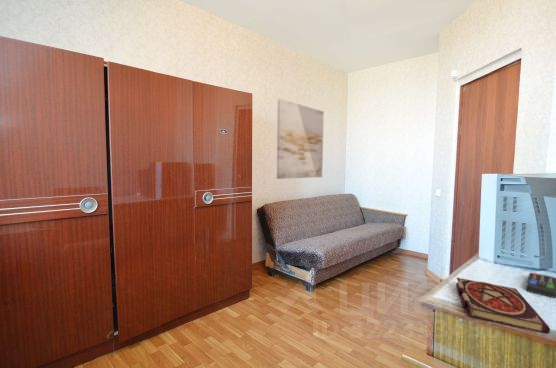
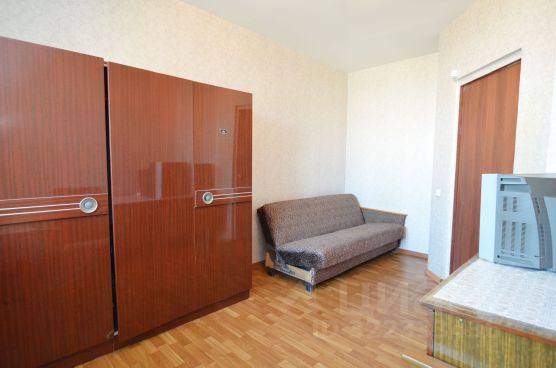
- book [455,277,551,335]
- wall art [276,98,325,180]
- remote control [525,271,556,299]
